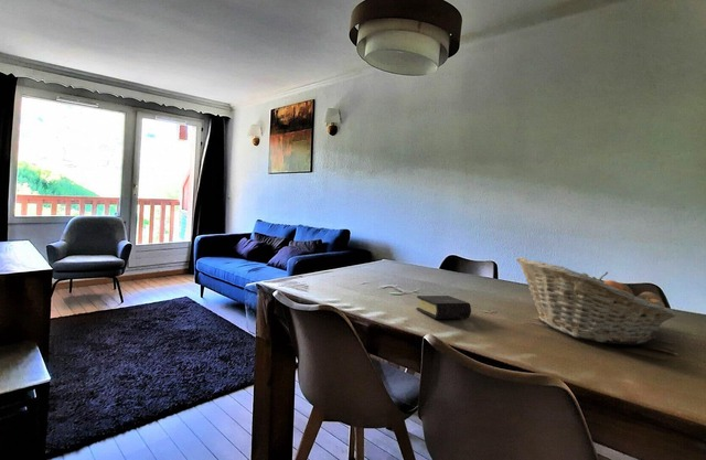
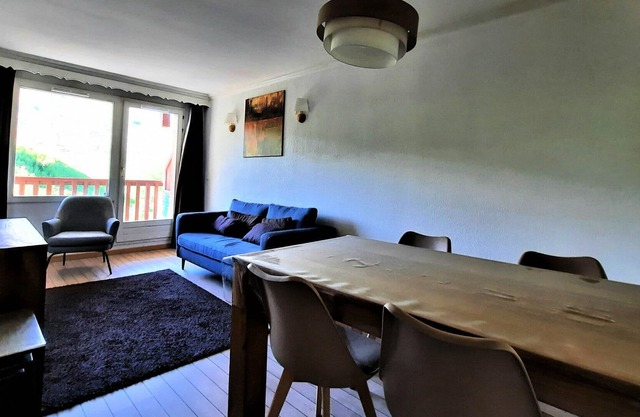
- book [415,295,472,320]
- fruit basket [515,256,677,345]
